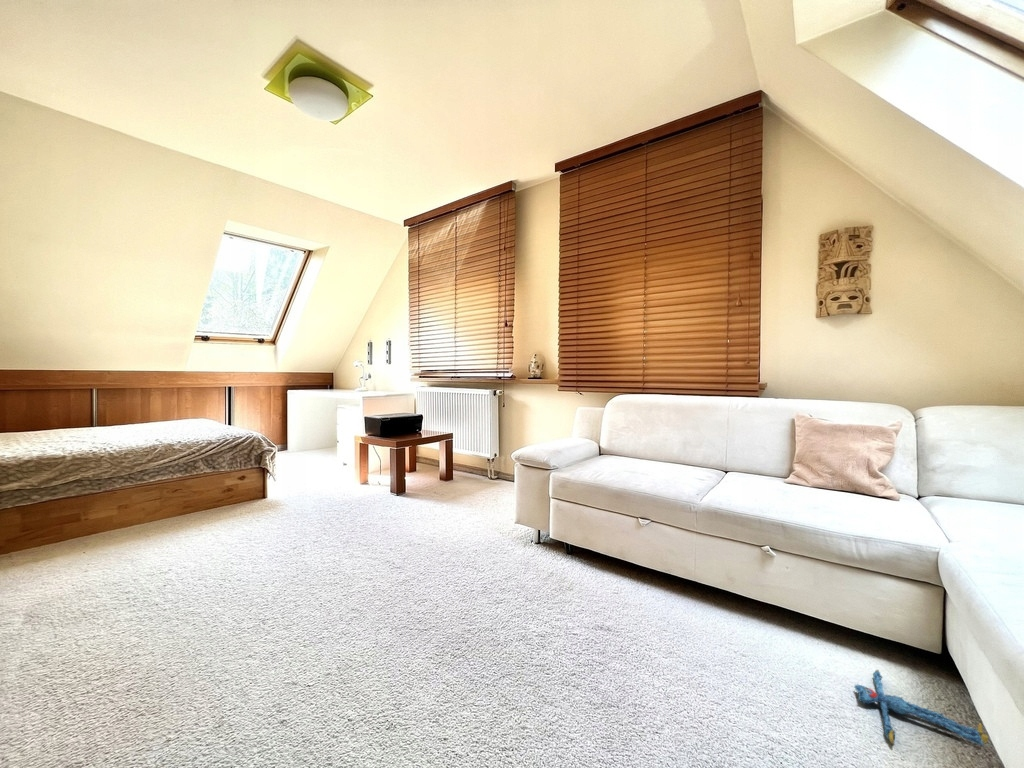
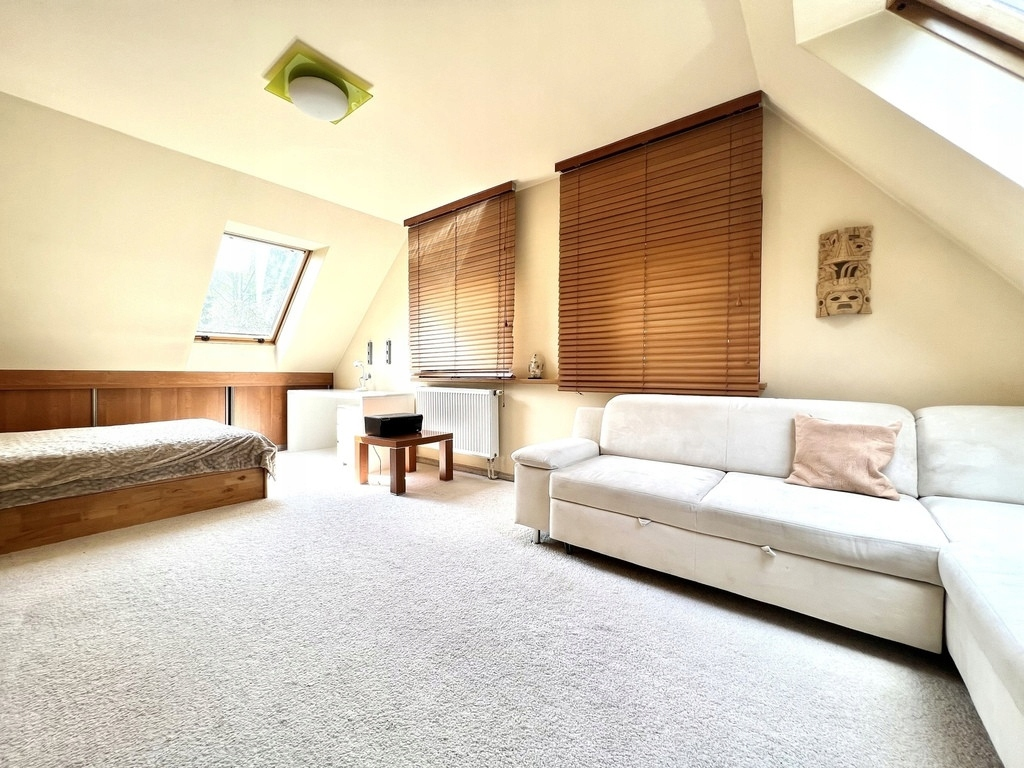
- plush toy [853,669,989,746]
